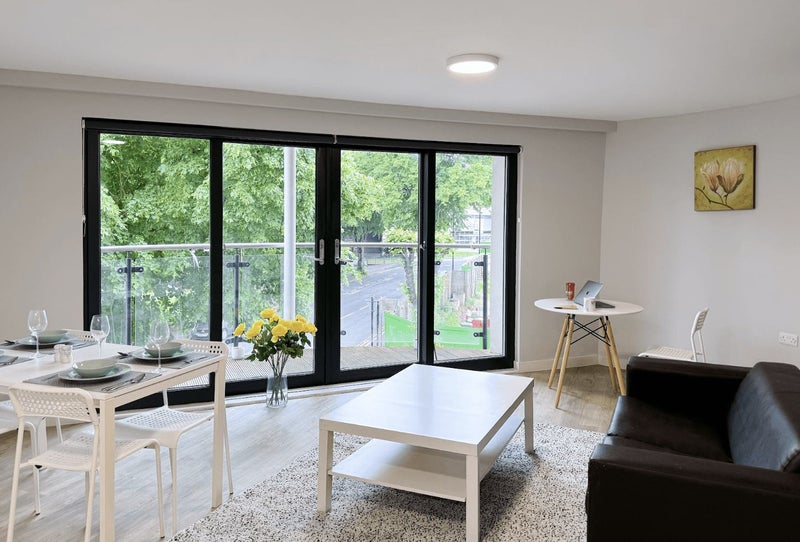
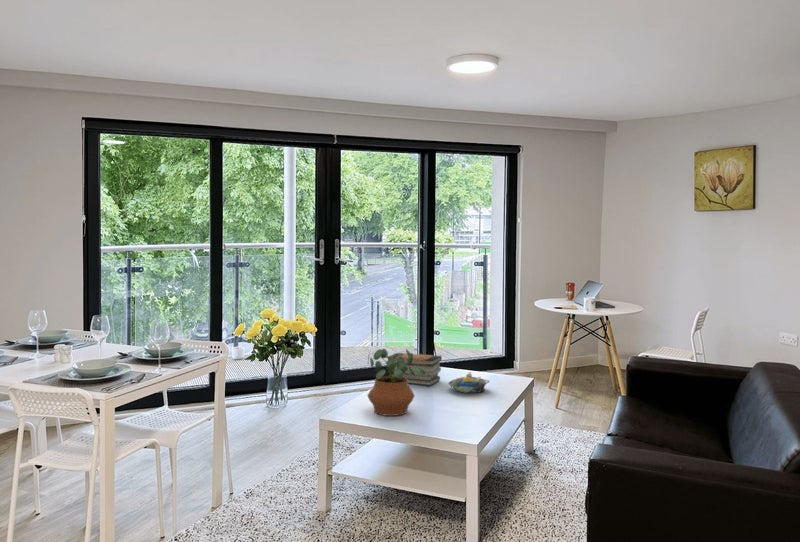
+ book stack [386,352,443,386]
+ potted plant [366,348,426,417]
+ decorative bowl [447,371,490,393]
